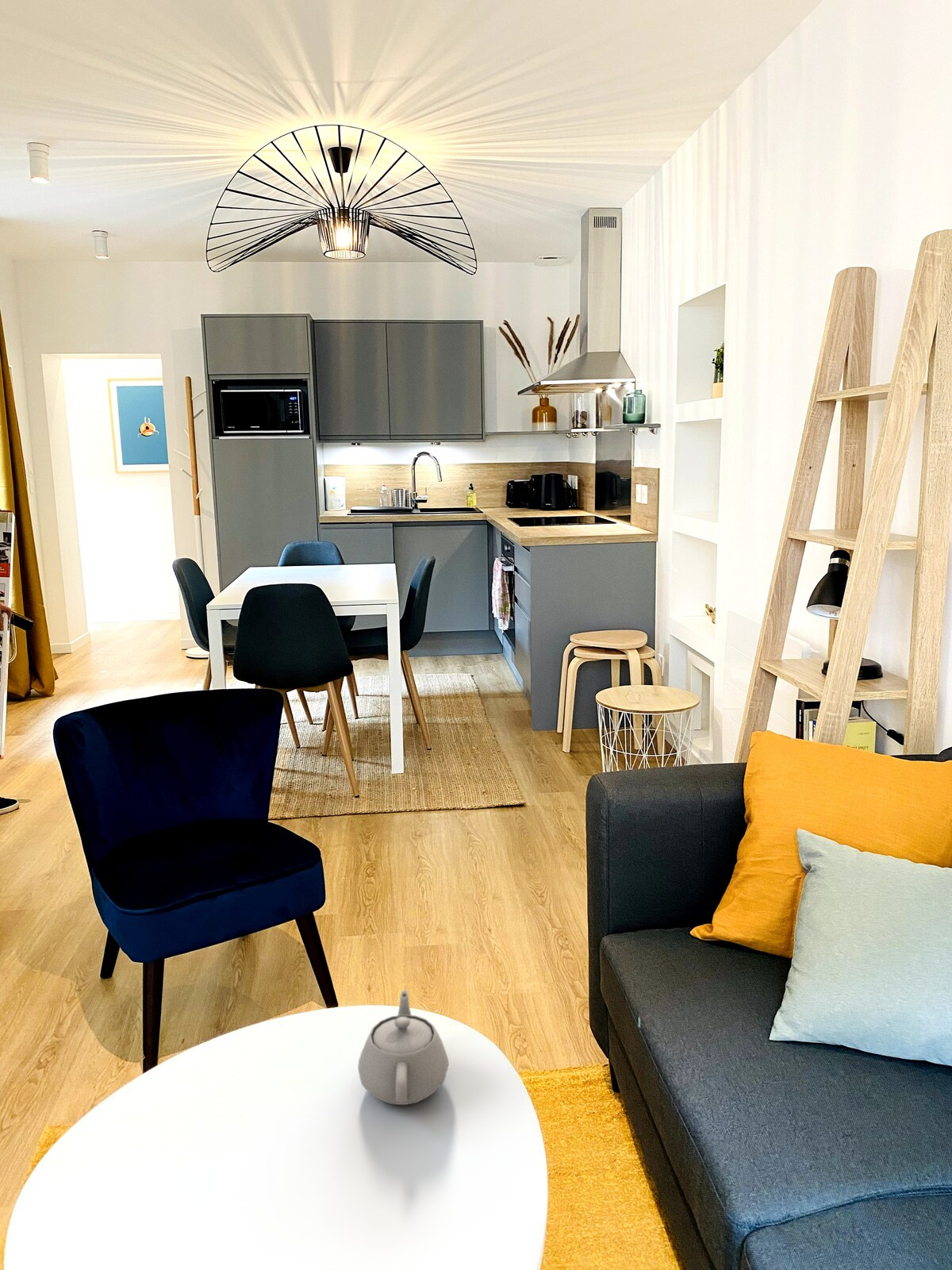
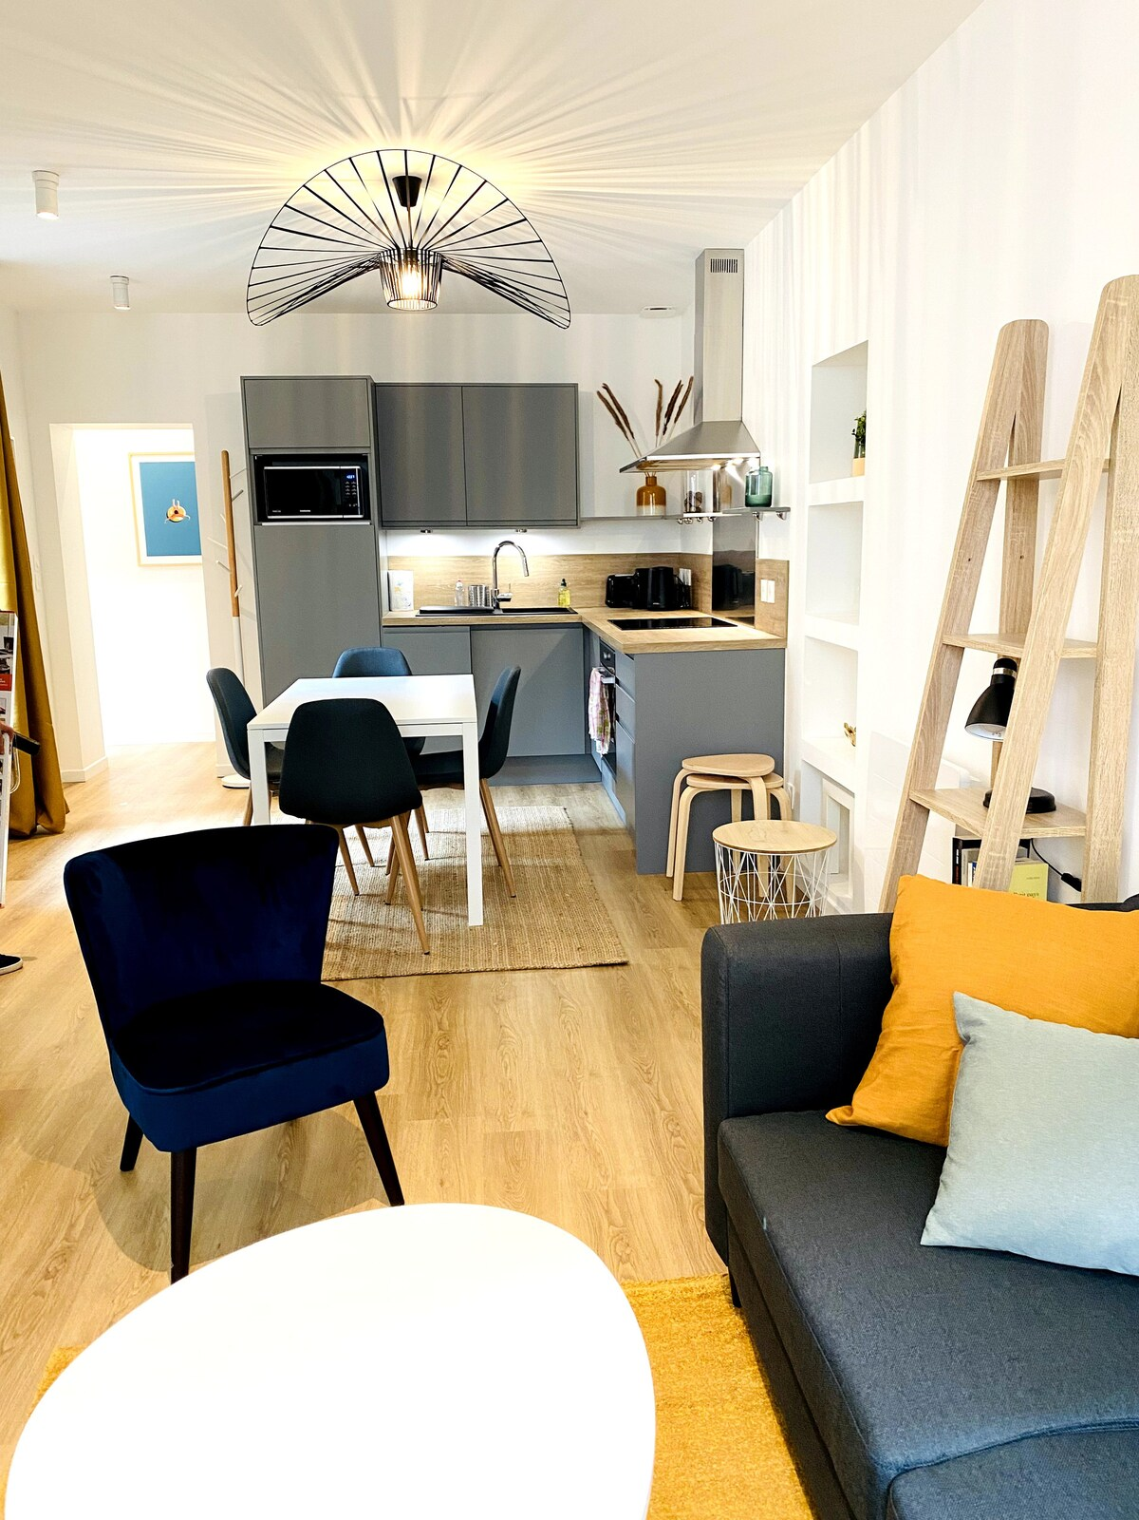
- teapot [357,989,450,1106]
